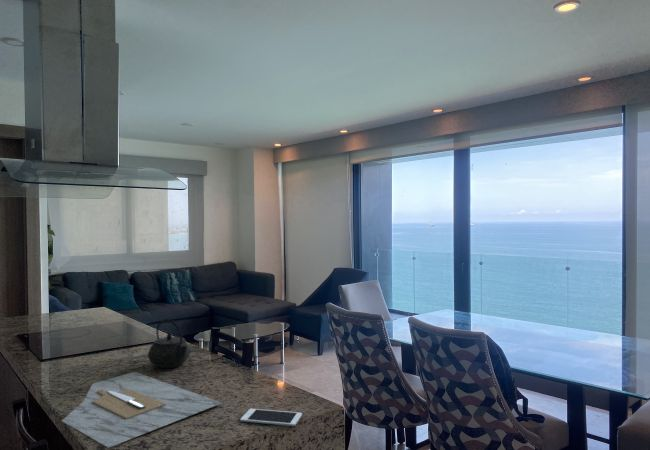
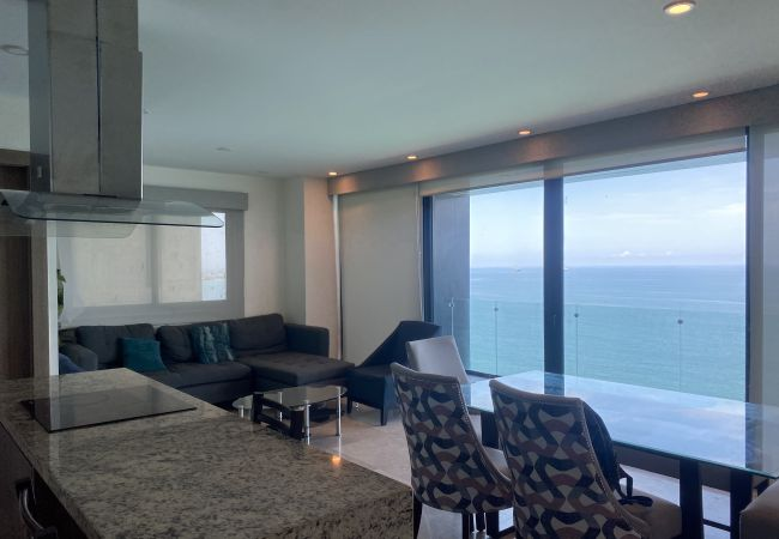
- cell phone [239,408,303,427]
- cutting board [61,371,223,449]
- kettle [147,318,192,369]
